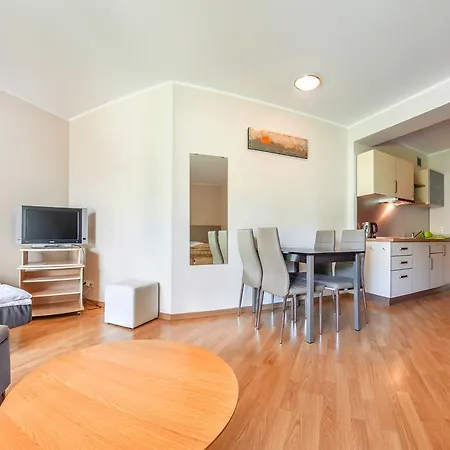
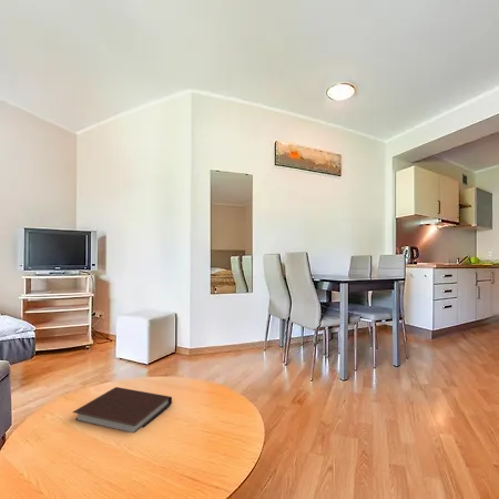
+ notebook [71,386,173,434]
